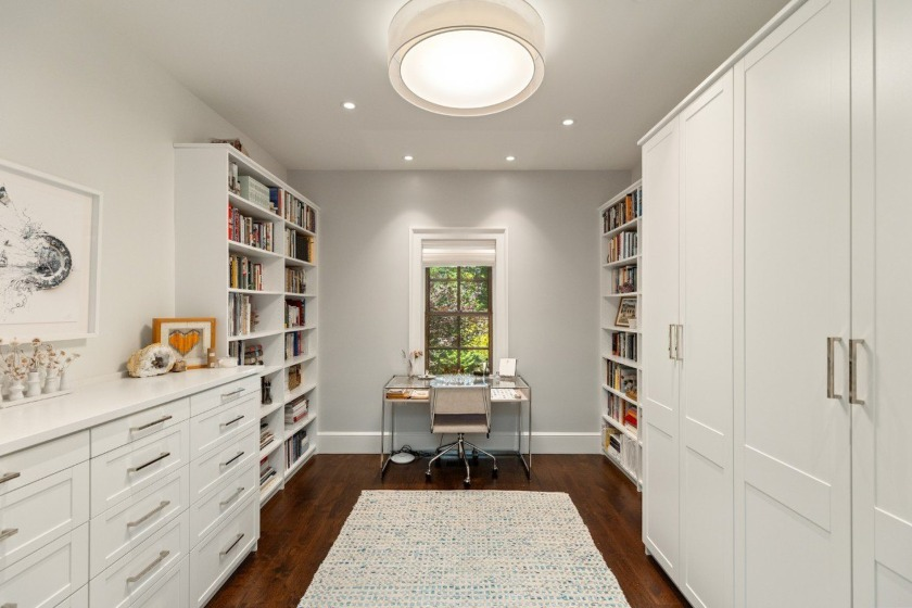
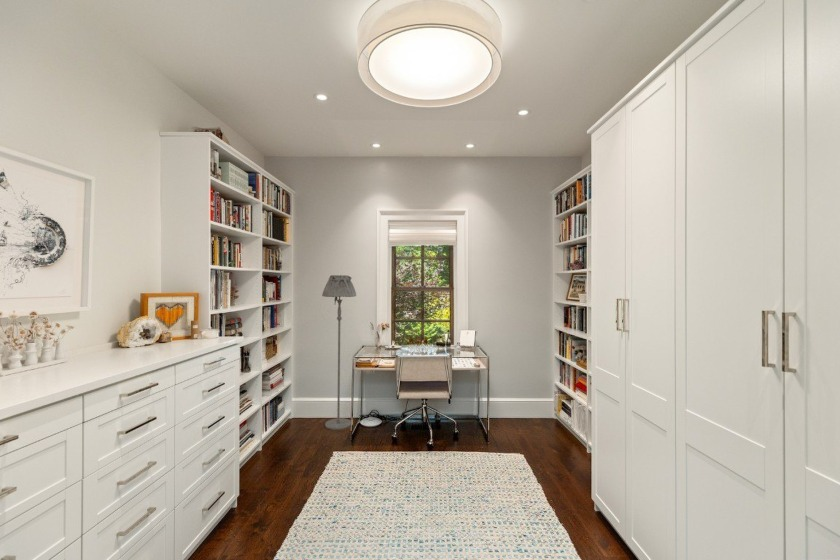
+ floor lamp [321,274,357,431]
